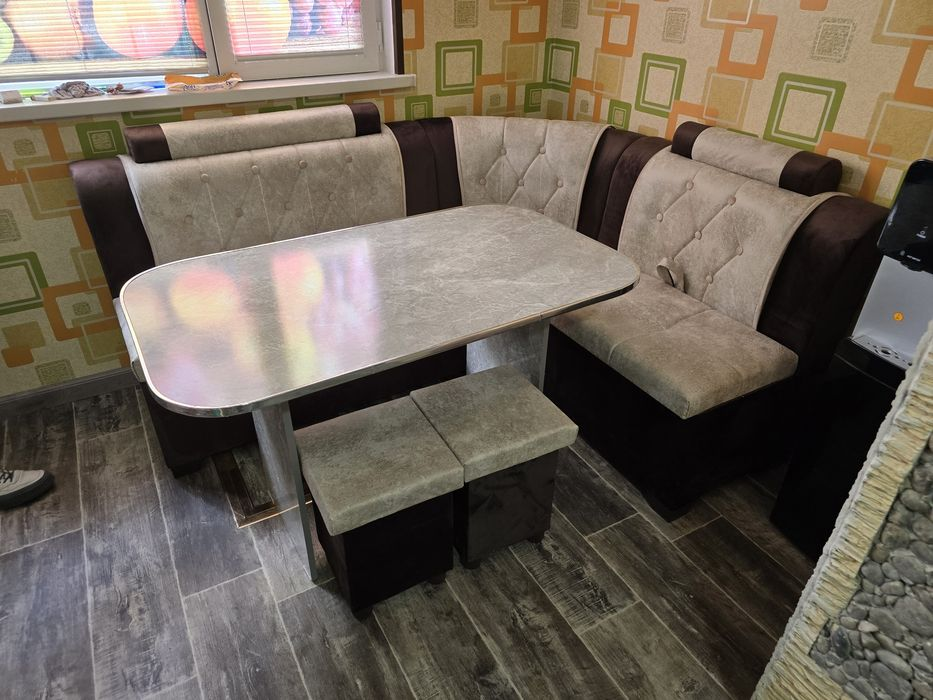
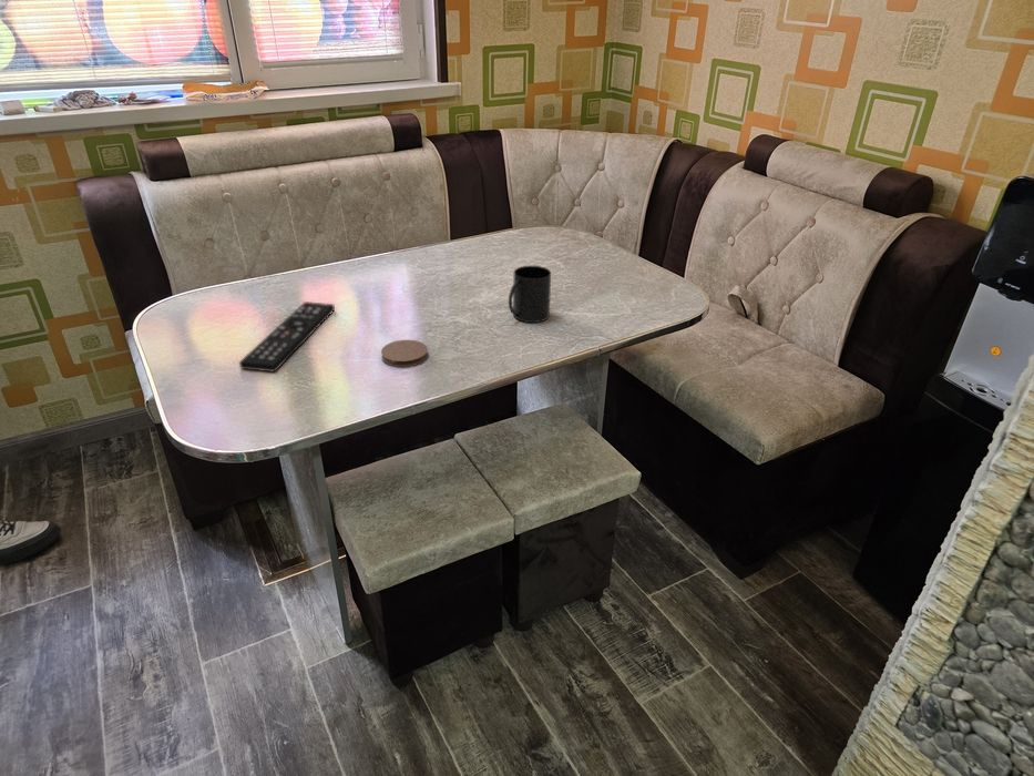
+ mug [508,265,552,324]
+ remote control [238,300,336,374]
+ coaster [380,339,429,368]
